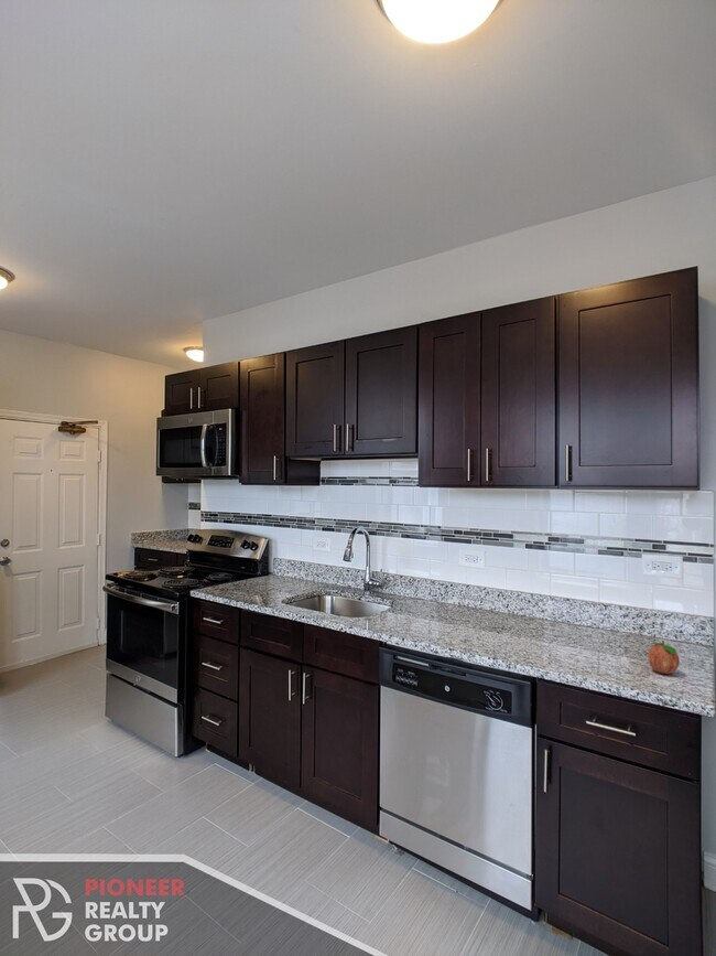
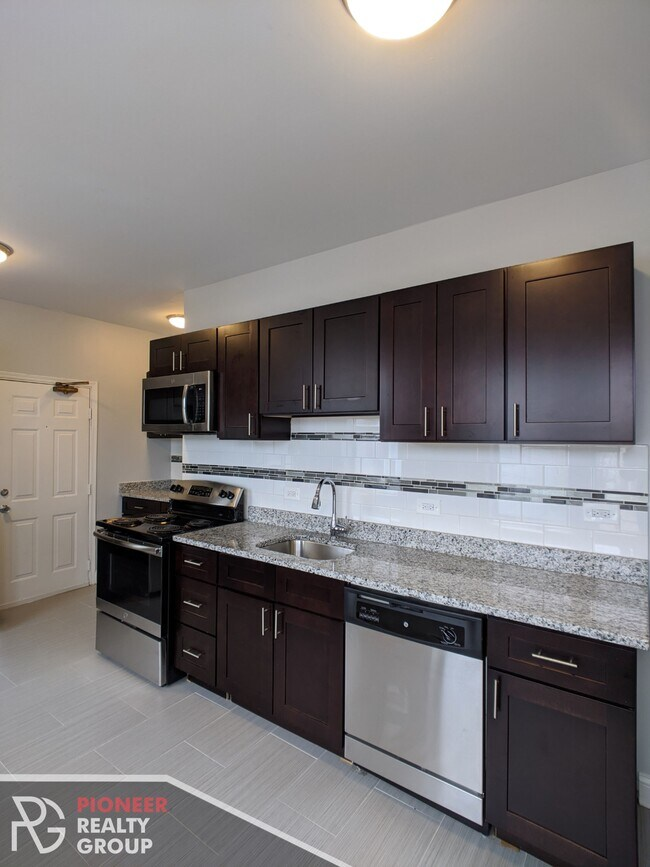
- fruit [647,640,681,675]
